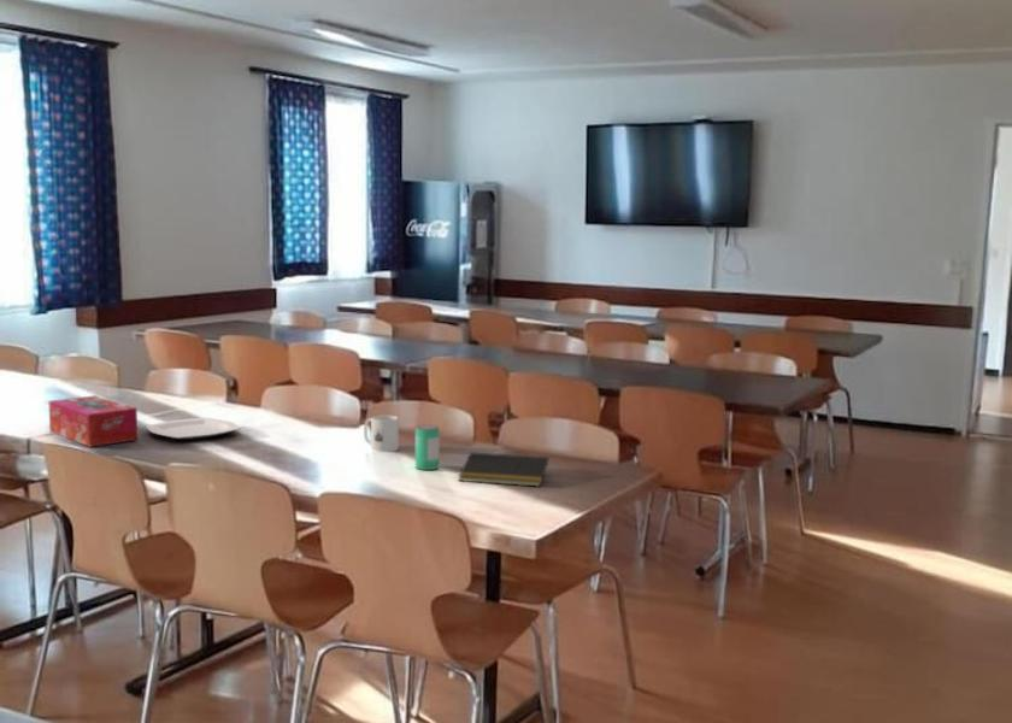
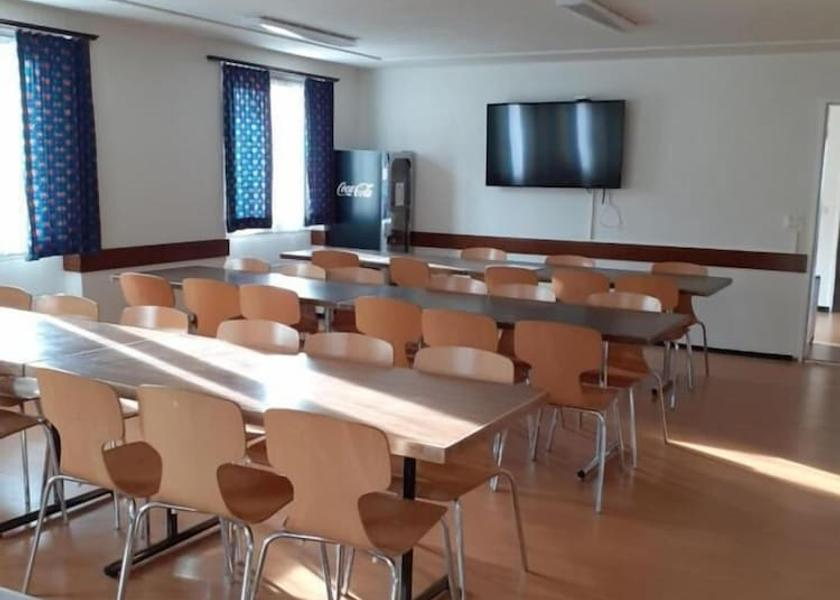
- notepad [457,451,549,488]
- beverage can [414,424,441,471]
- plate [145,417,242,441]
- mug [363,415,400,453]
- tissue box [47,394,139,448]
